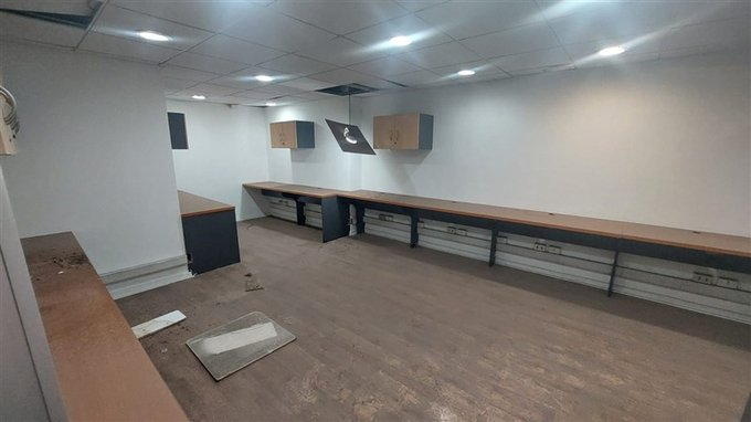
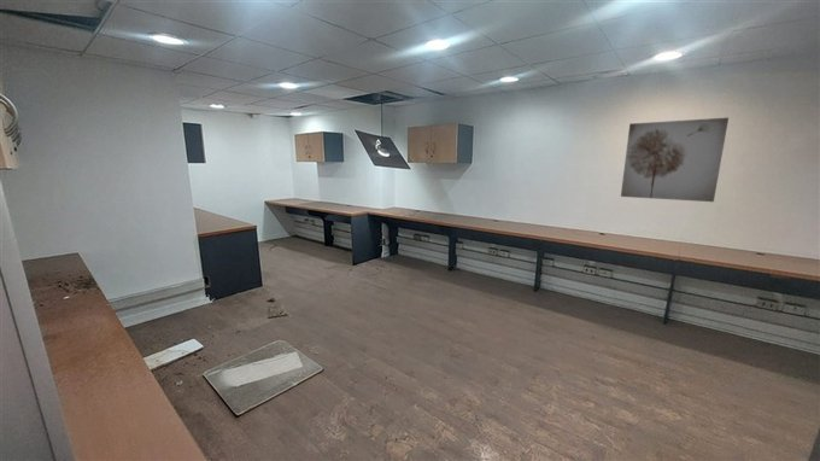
+ wall art [620,117,730,203]
